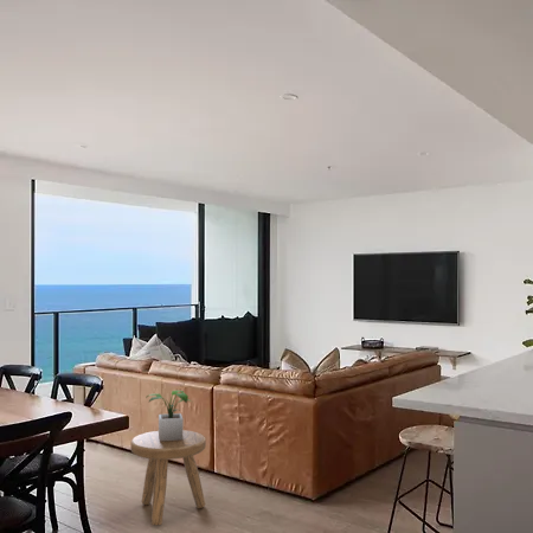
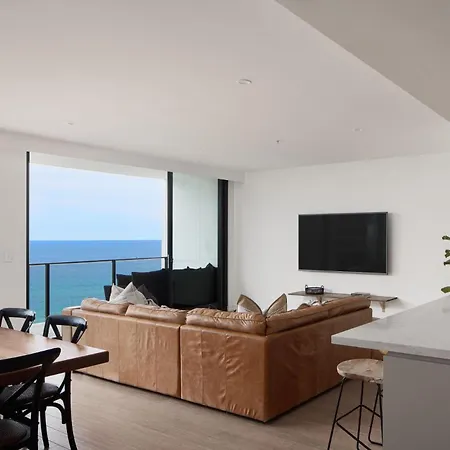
- potted plant [145,390,193,442]
- stool [129,429,207,526]
